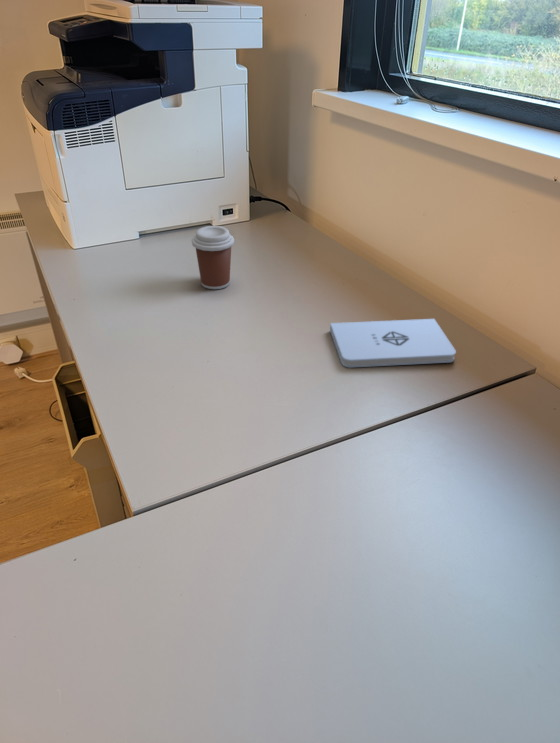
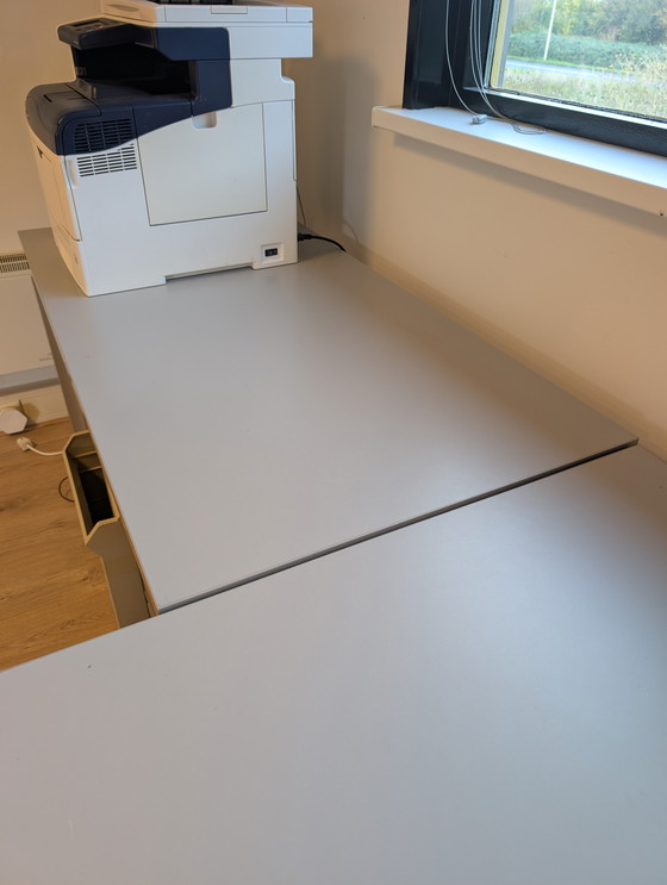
- coffee cup [191,225,235,290]
- notepad [329,318,457,368]
